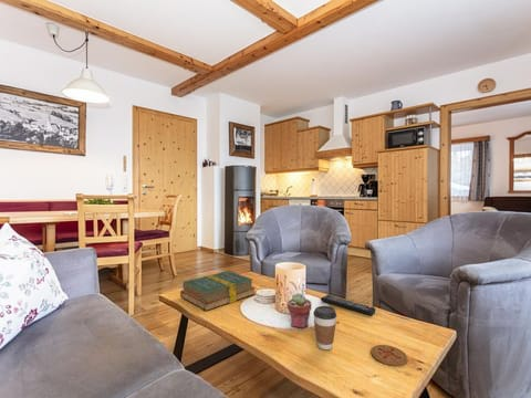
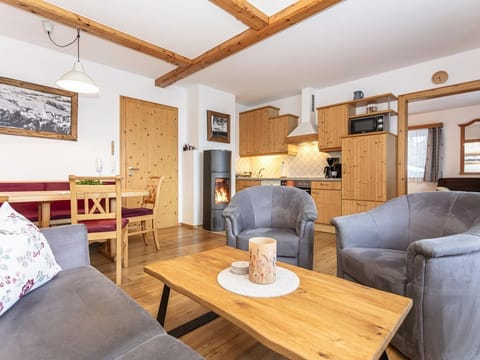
- remote control [320,294,376,316]
- potted succulent [287,292,313,329]
- hardback book [179,270,257,312]
- coaster [371,344,408,367]
- coffee cup [312,305,337,350]
